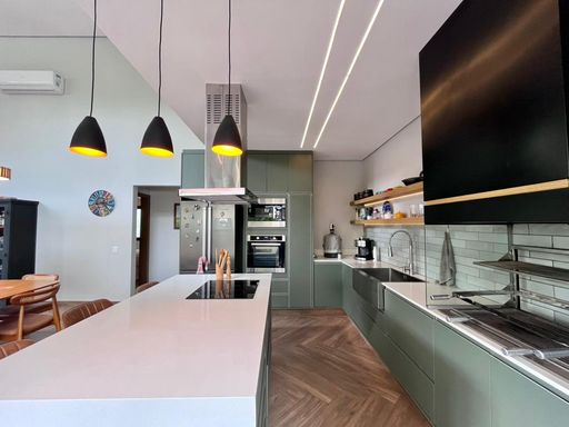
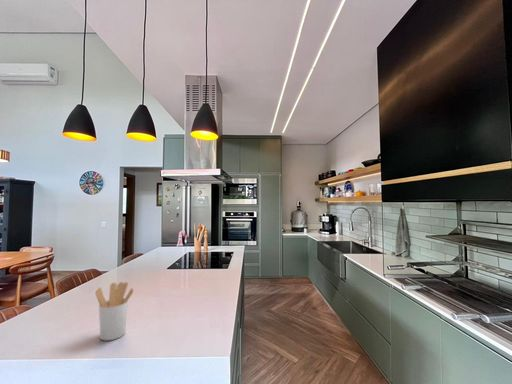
+ utensil holder [95,281,134,342]
